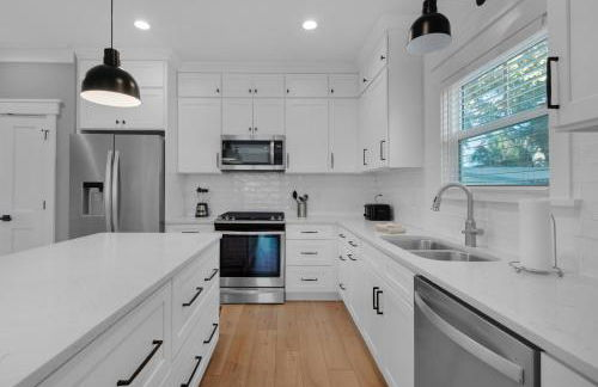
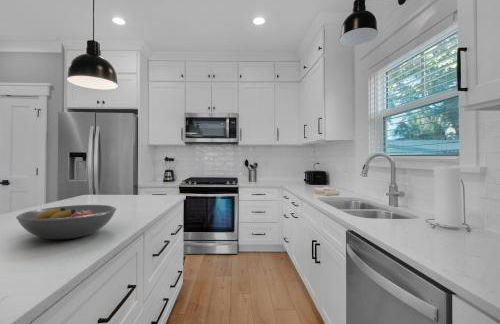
+ fruit bowl [15,204,117,240]
